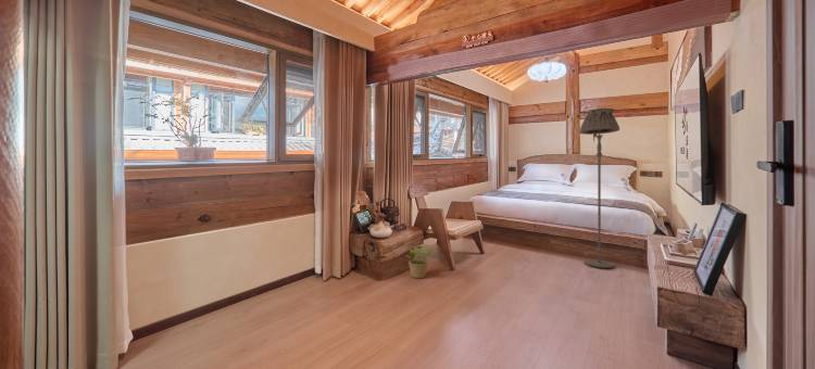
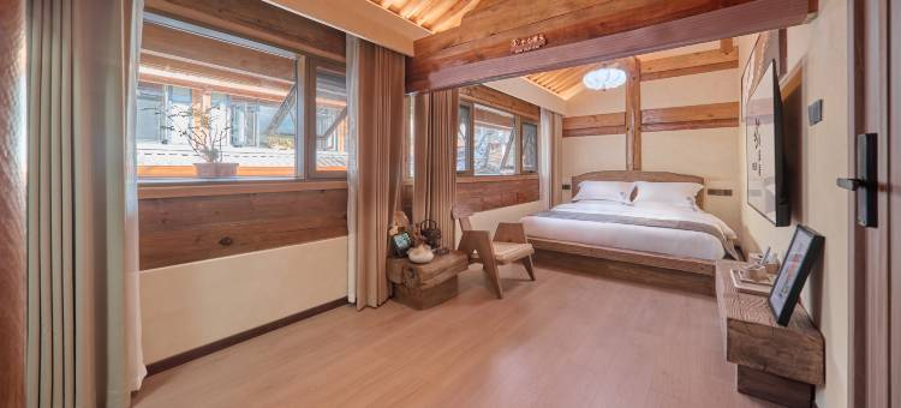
- floor lamp [578,107,620,269]
- potted plant [405,243,435,279]
